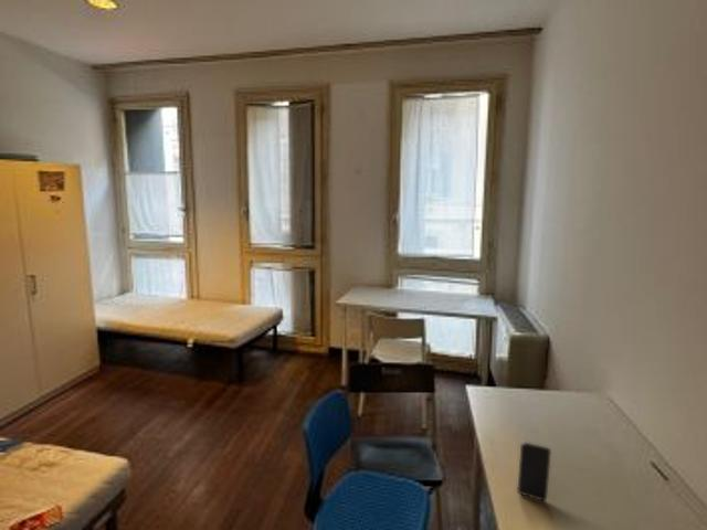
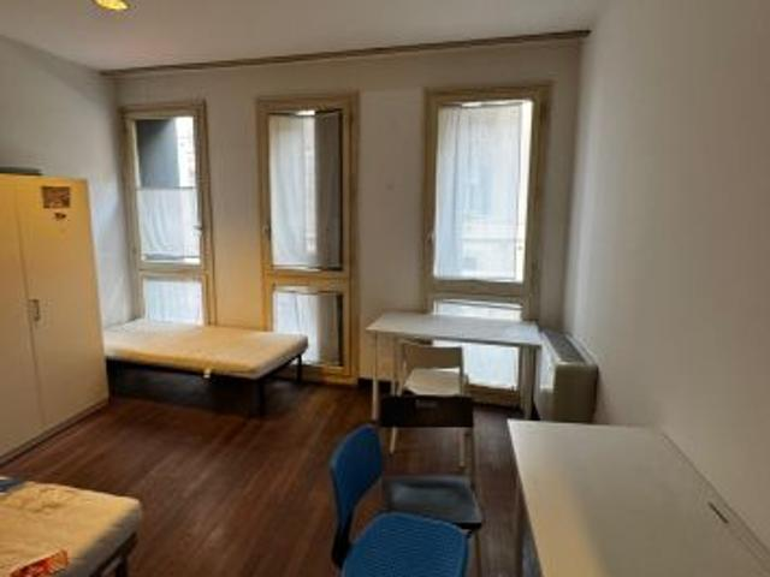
- smartphone [517,441,552,502]
